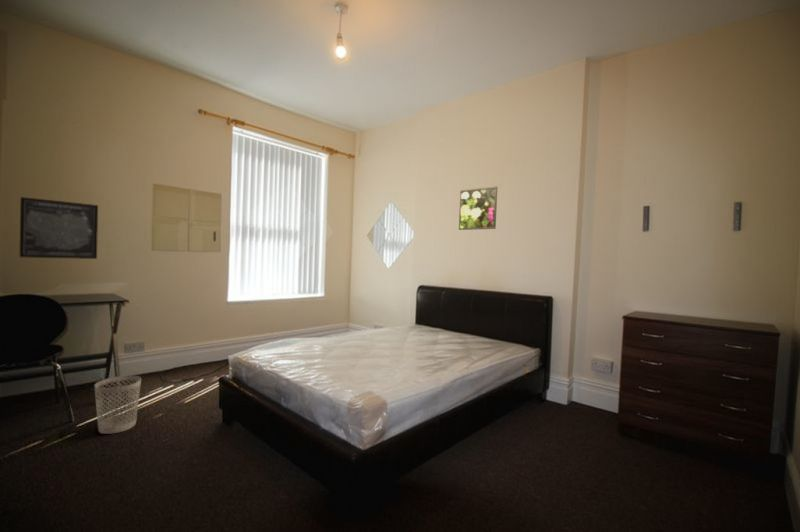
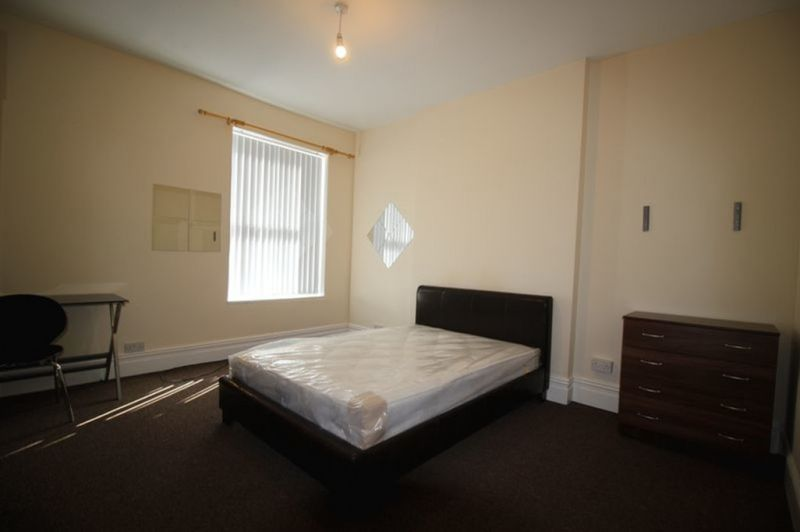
- wastebasket [94,375,142,435]
- wall art [18,196,99,260]
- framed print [458,186,498,231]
